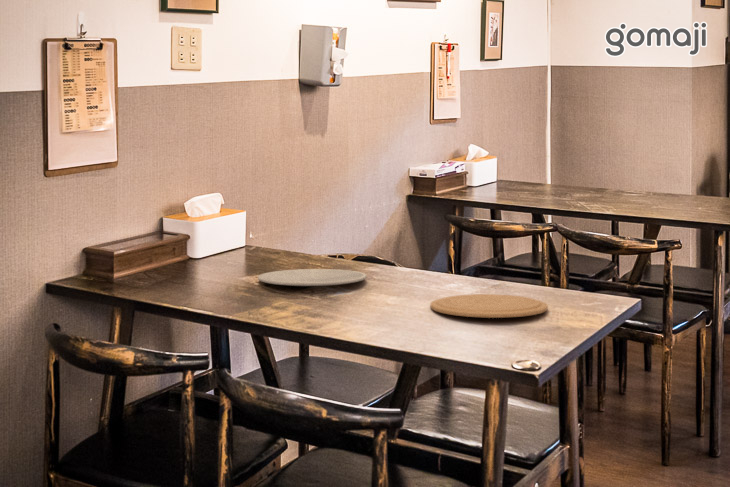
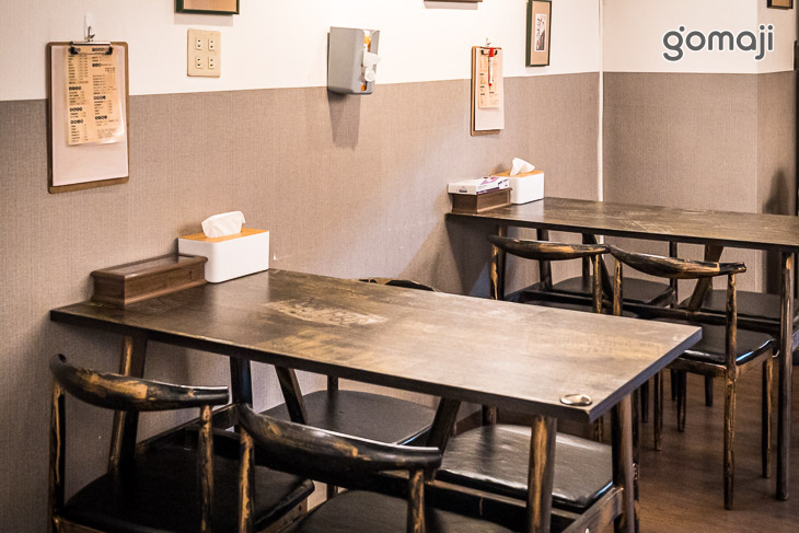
- plate [257,268,368,287]
- plate [429,293,549,319]
